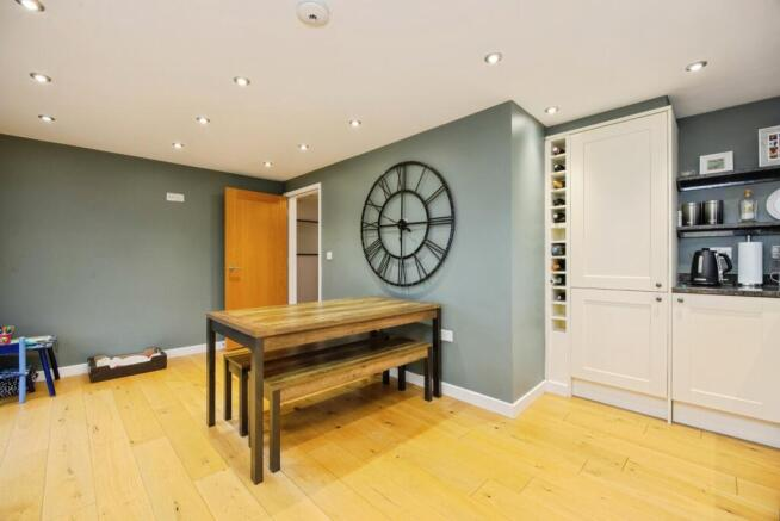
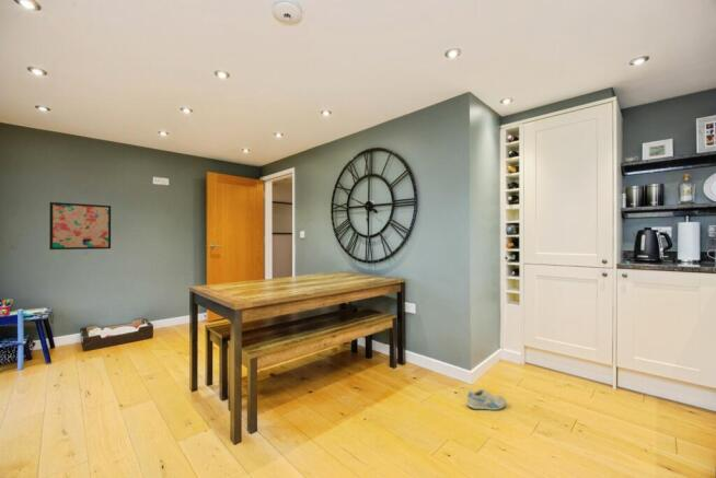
+ sneaker [466,388,507,411]
+ wall art [48,201,112,250]
